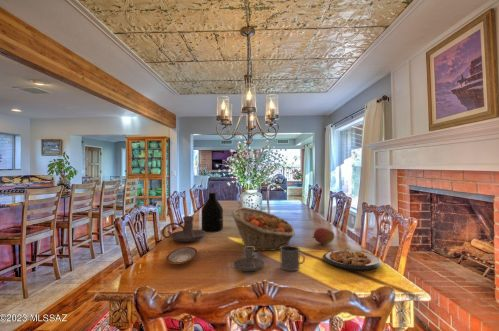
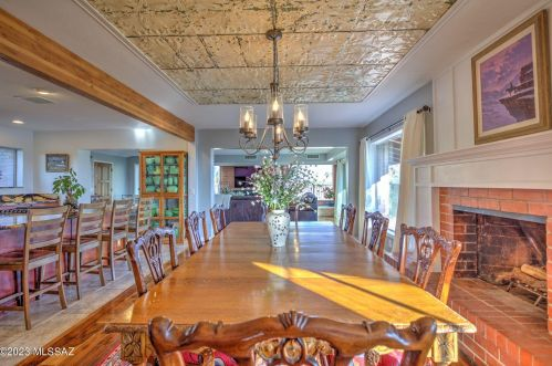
- candle holder [233,246,266,272]
- fruit [312,227,335,245]
- candle holder [161,215,207,243]
- bottle [201,192,224,232]
- plate [322,249,383,272]
- plate [166,246,198,265]
- fruit basket [230,207,296,252]
- mug [279,244,306,272]
